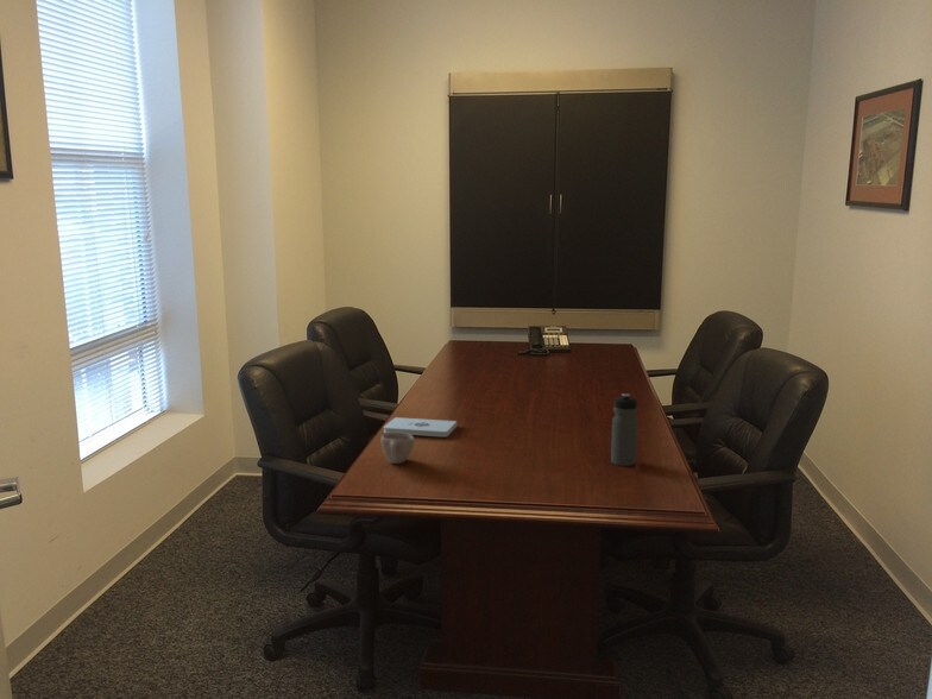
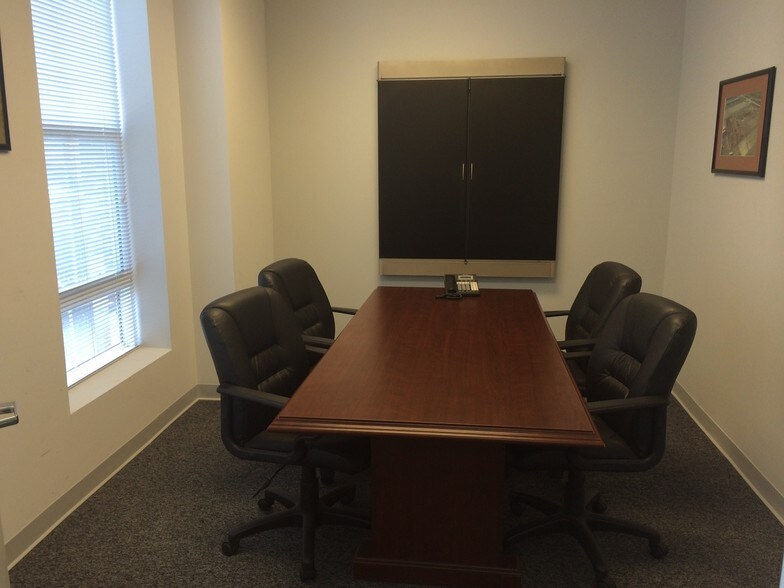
- water bottle [610,392,638,467]
- cup [379,433,416,465]
- notepad [383,416,458,437]
